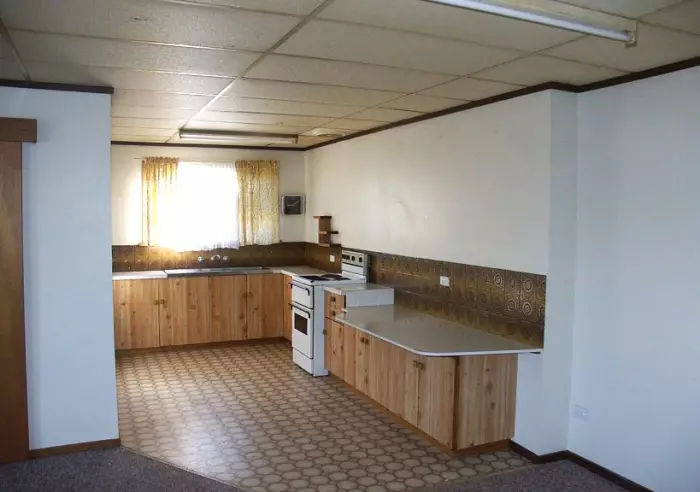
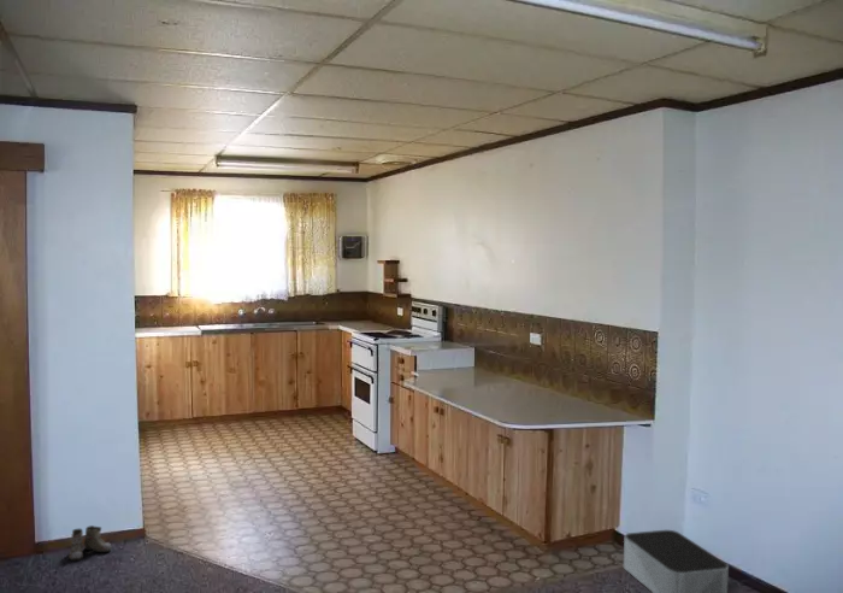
+ storage bin [623,529,730,593]
+ boots [67,524,112,562]
